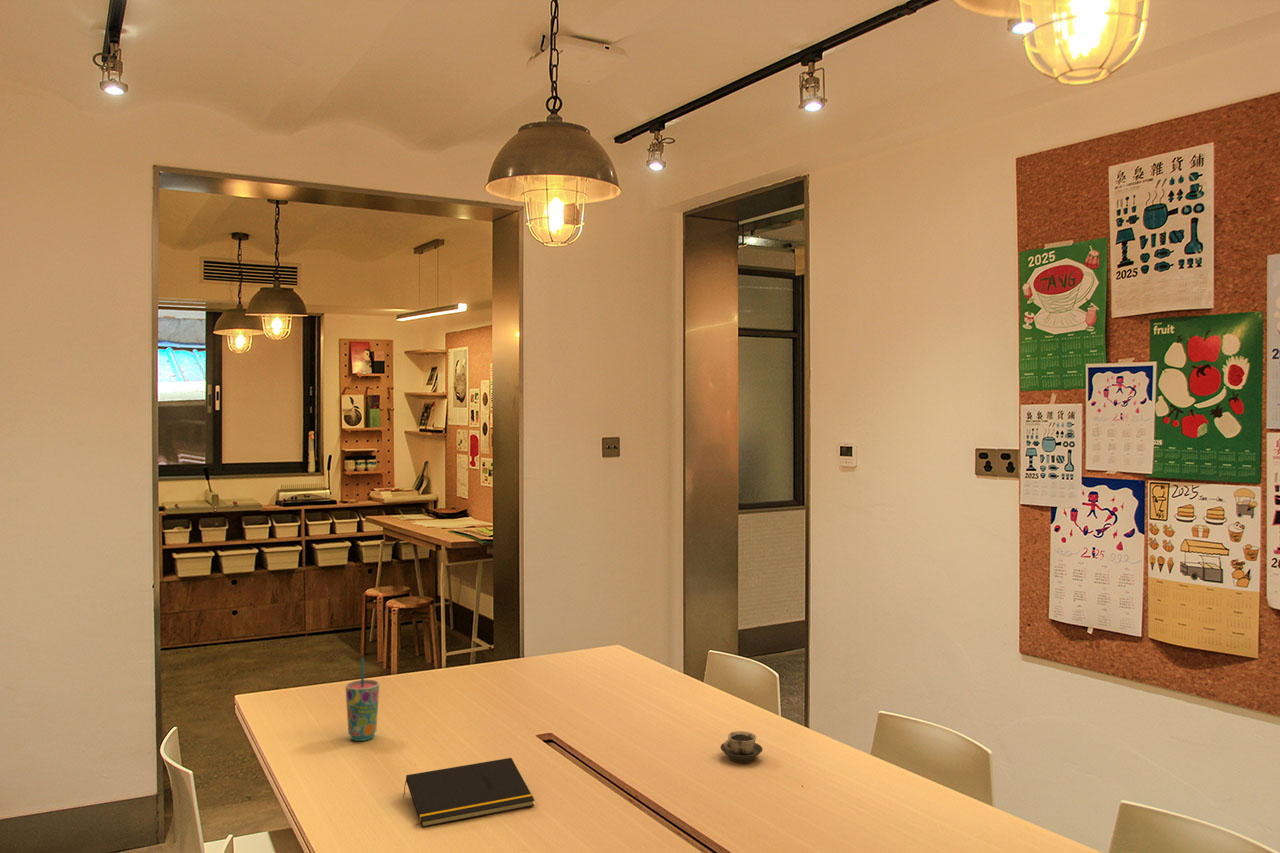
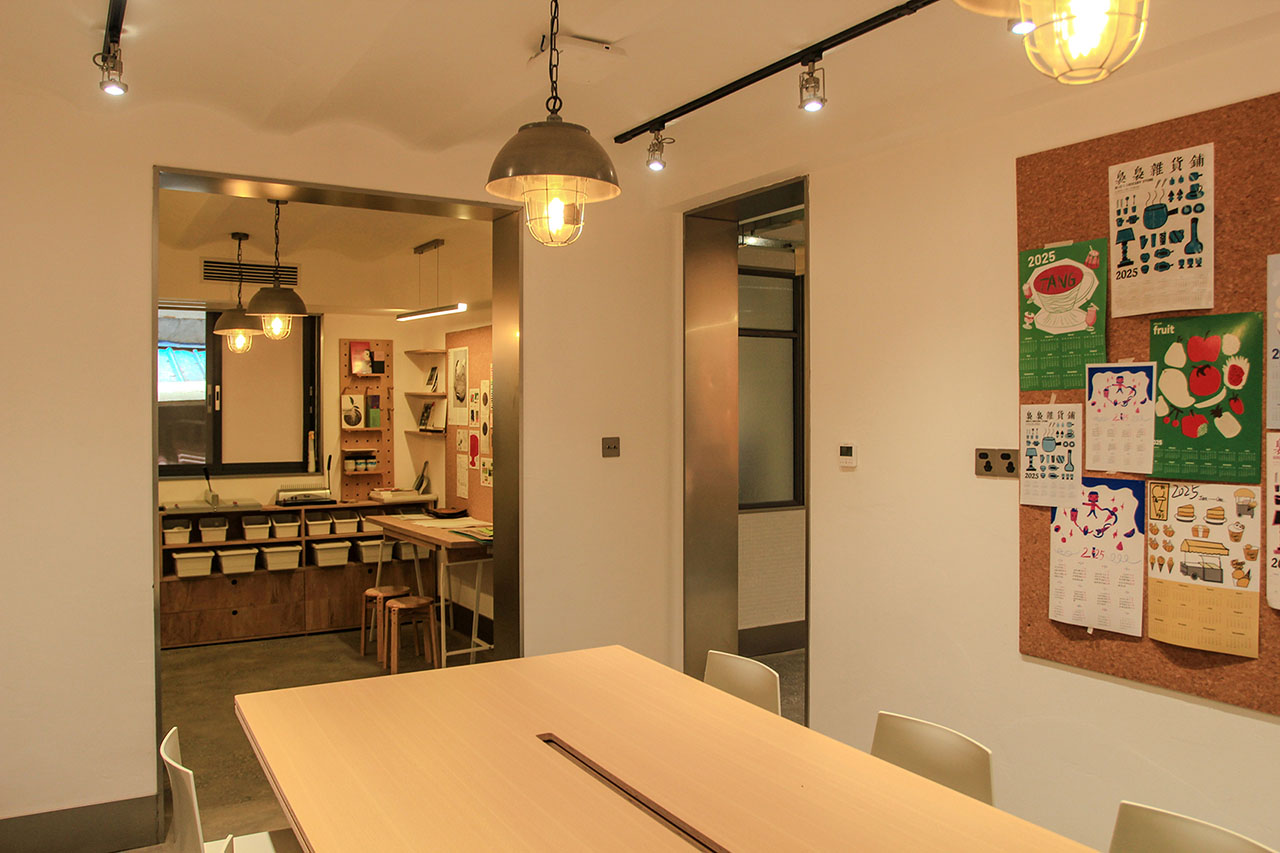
- notepad [402,757,535,829]
- cup [345,657,380,742]
- cup [720,730,764,764]
